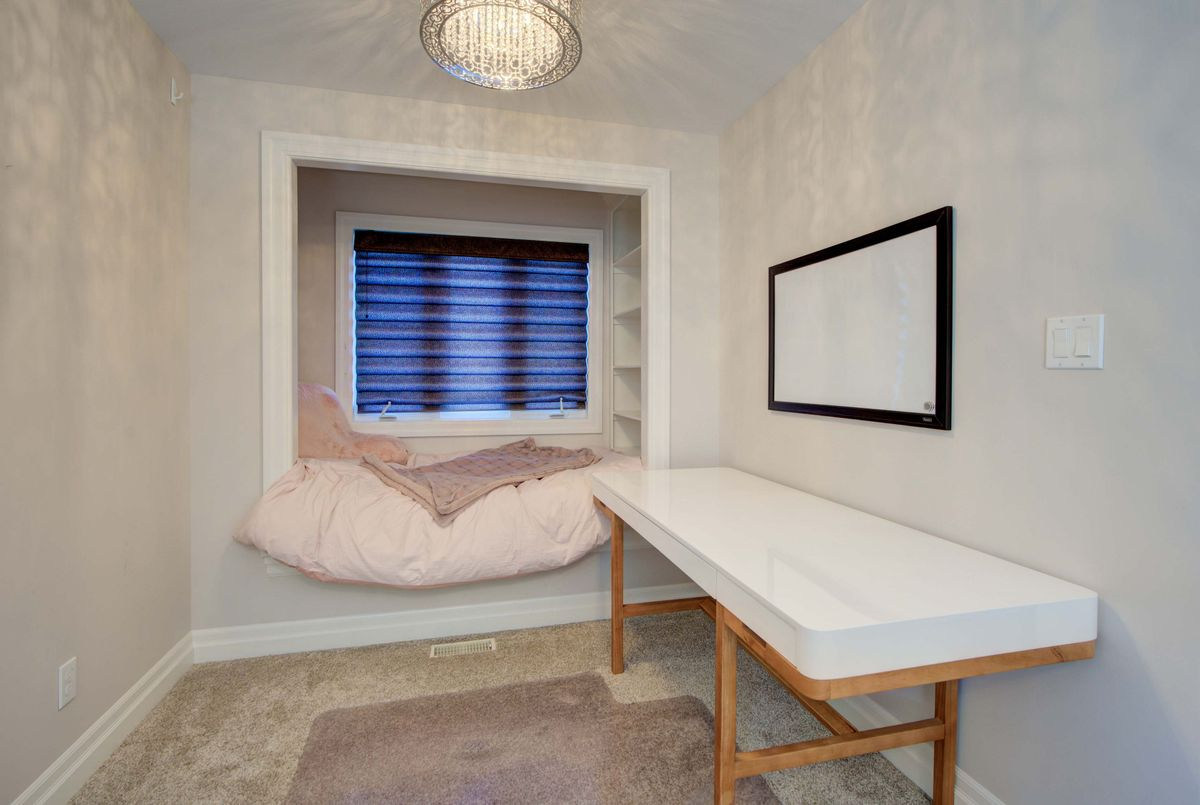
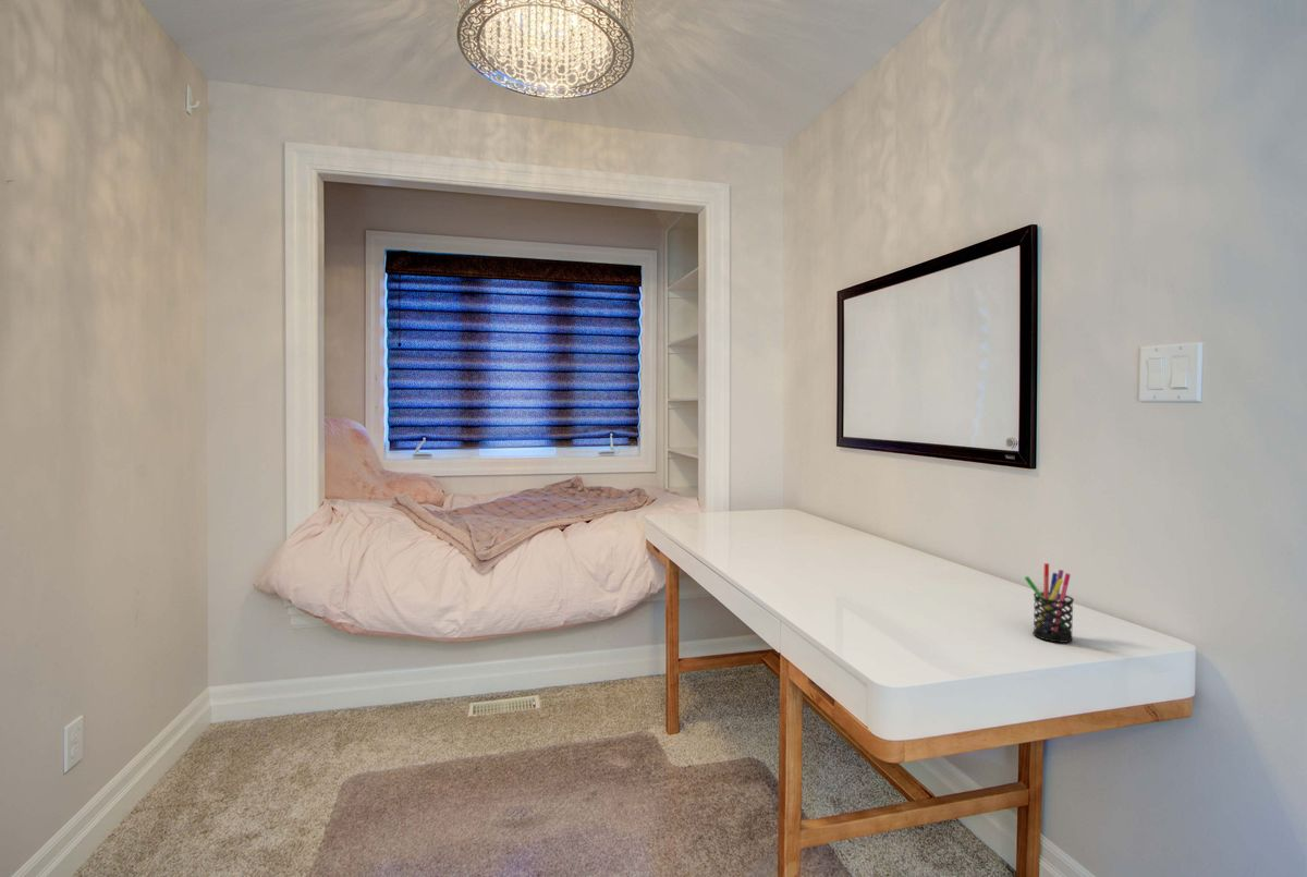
+ pen holder [1024,562,1075,644]
